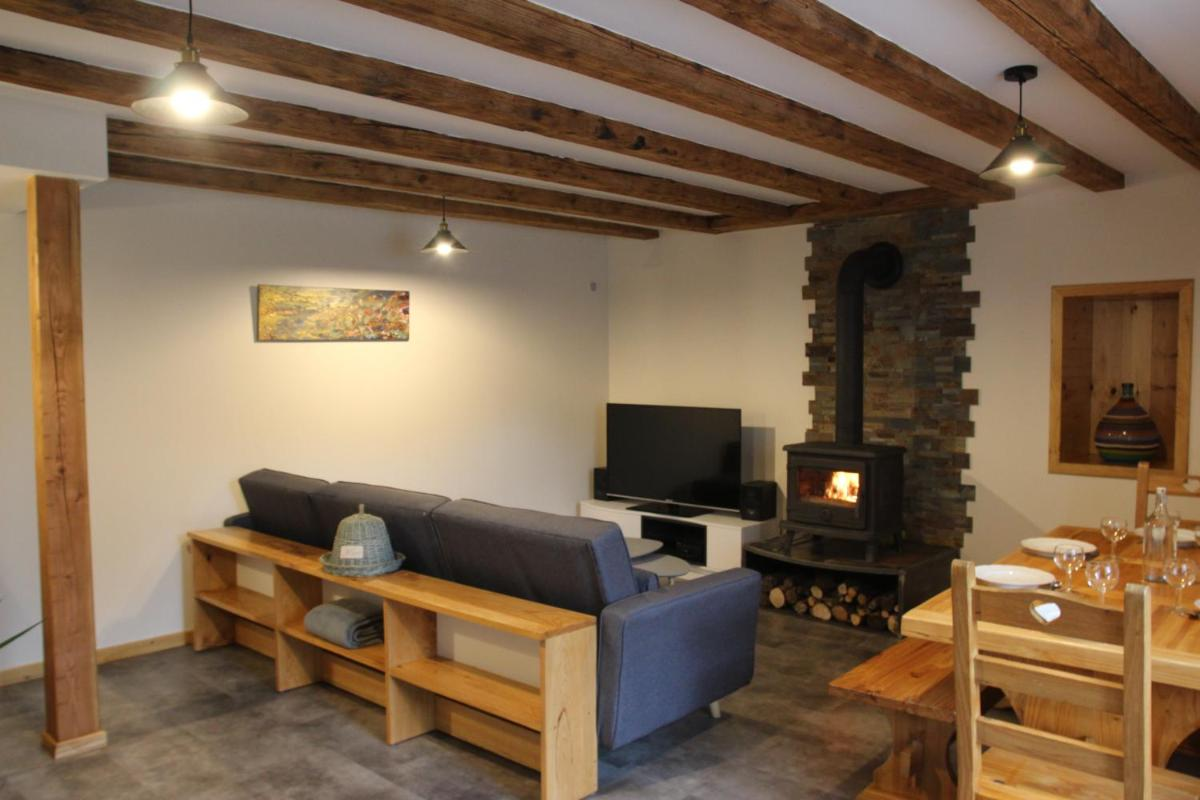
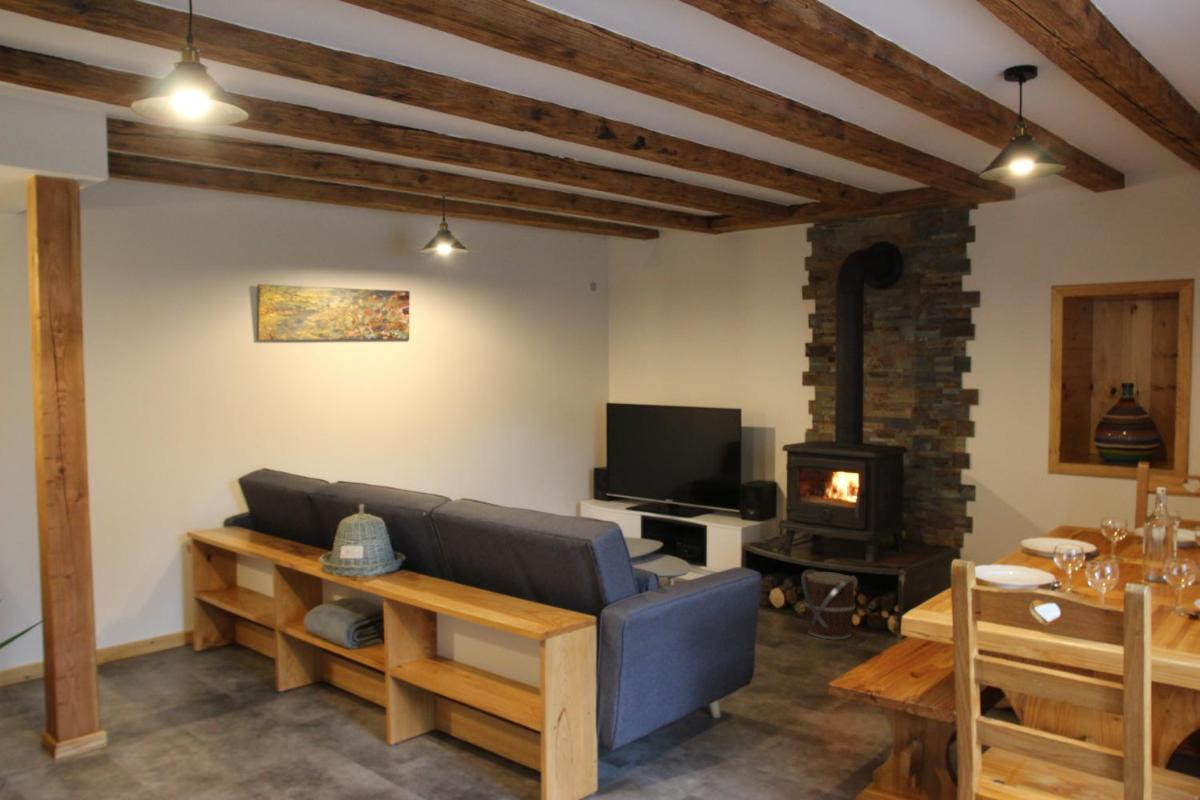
+ bucket [800,568,859,640]
